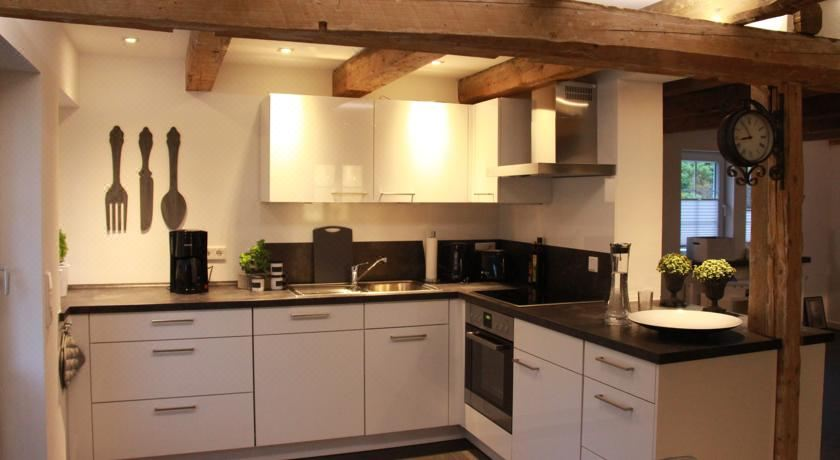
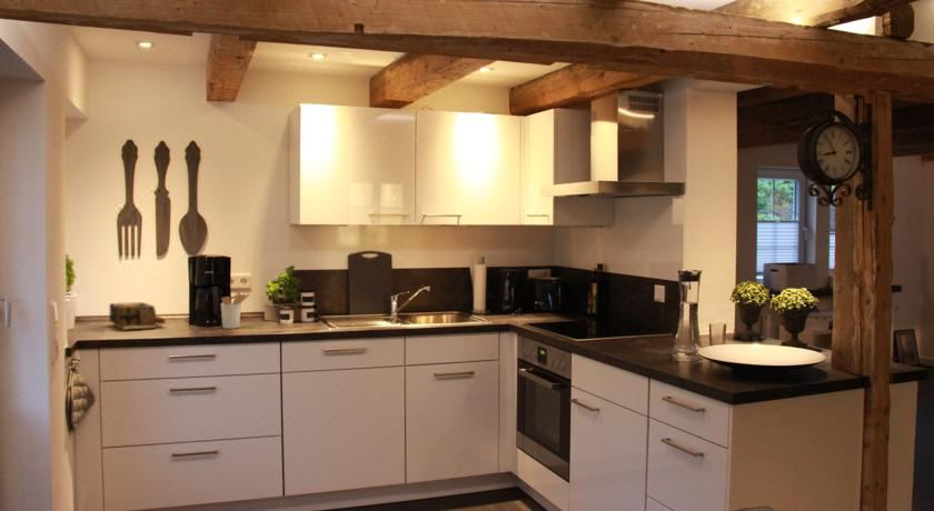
+ utensil holder [220,290,251,330]
+ typewriter [108,301,167,331]
